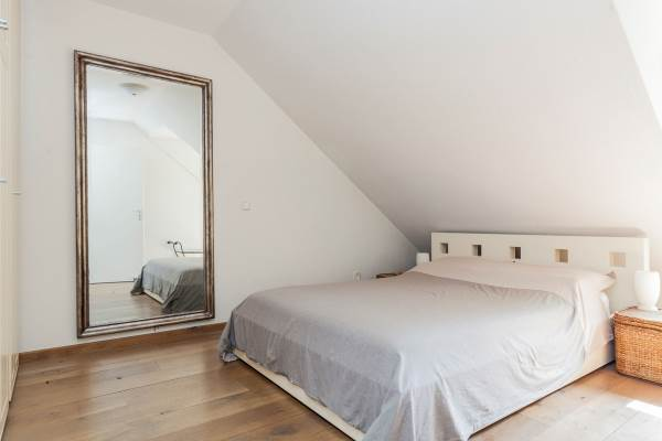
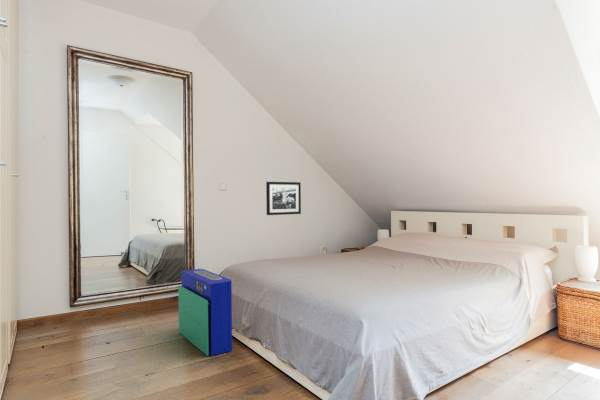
+ air purifier [178,268,233,357]
+ picture frame [265,181,302,216]
